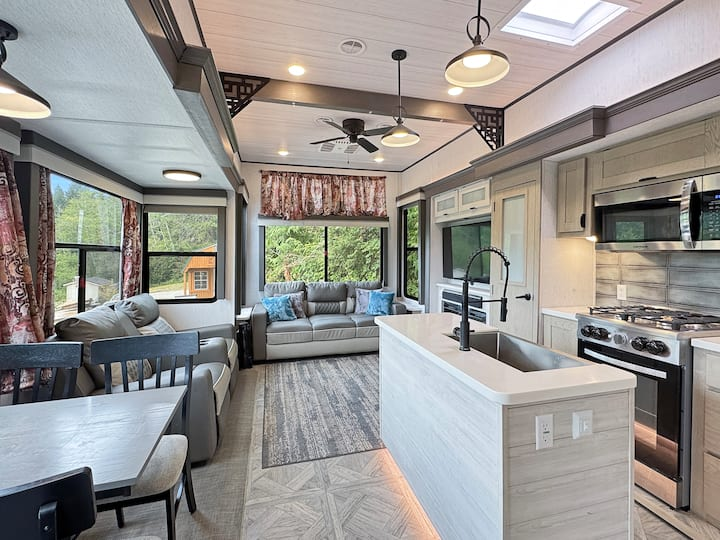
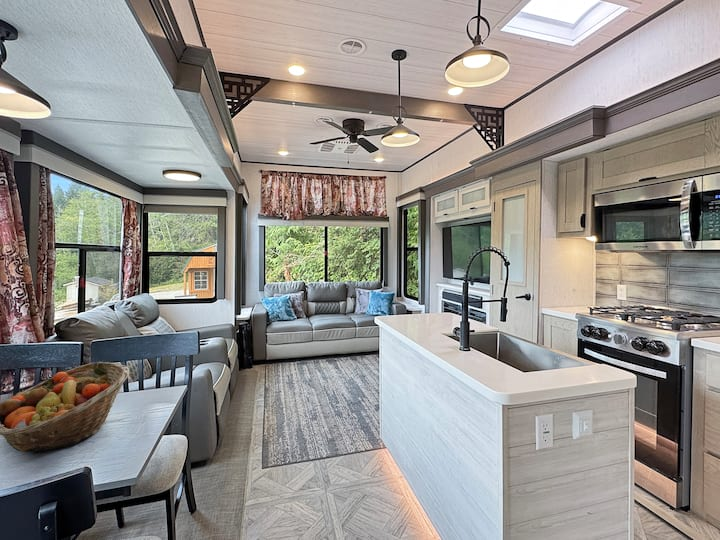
+ fruit basket [0,361,130,453]
